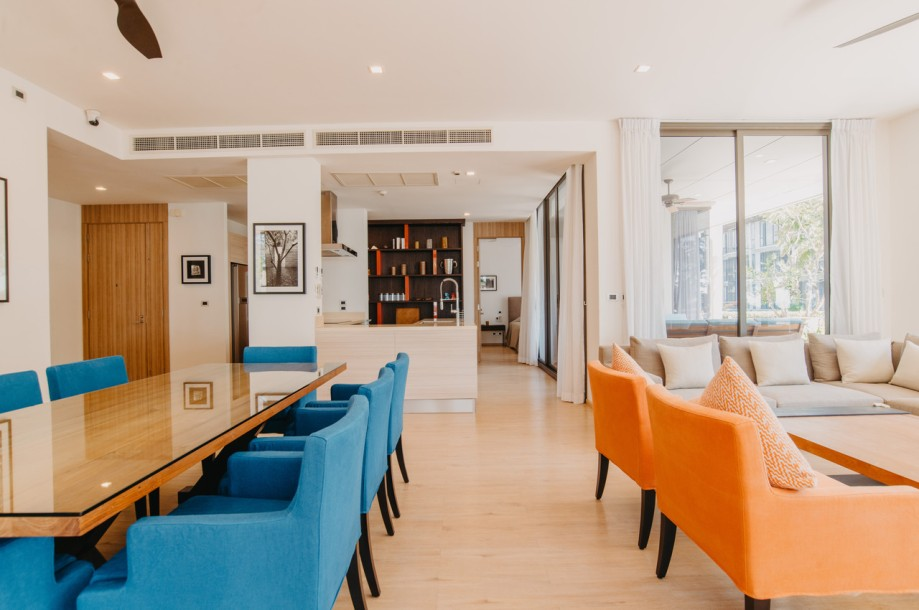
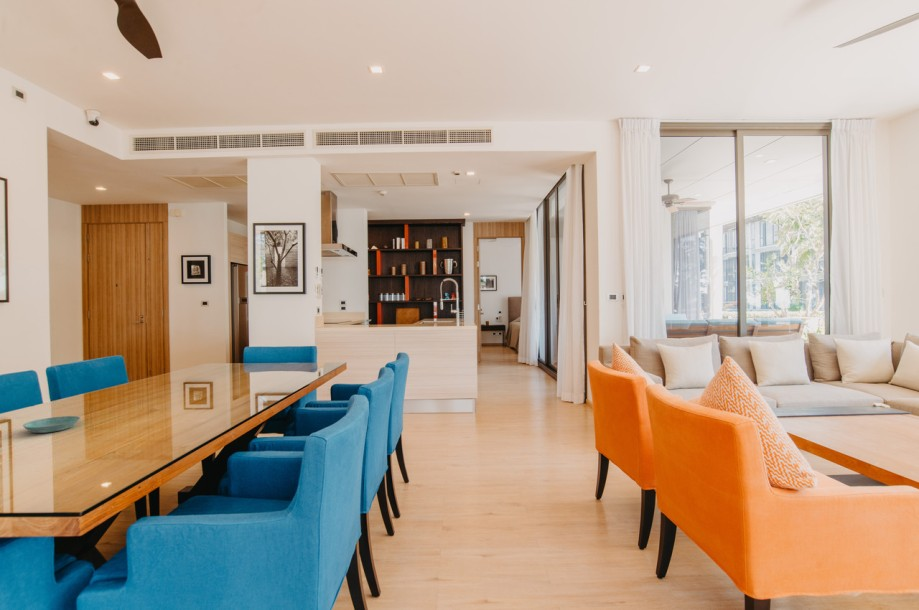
+ saucer [22,415,81,434]
